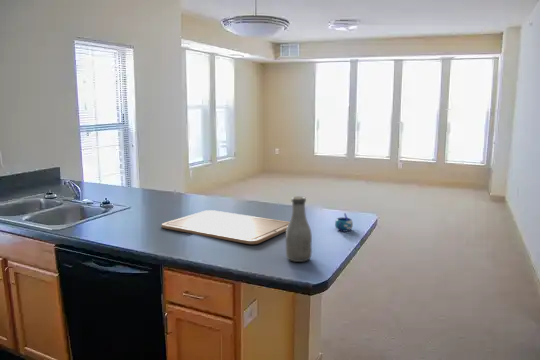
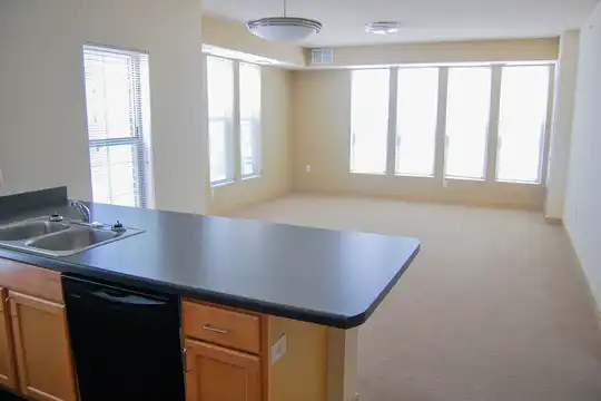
- mug [334,212,354,233]
- bottle [285,196,313,263]
- chopping board [161,209,290,245]
